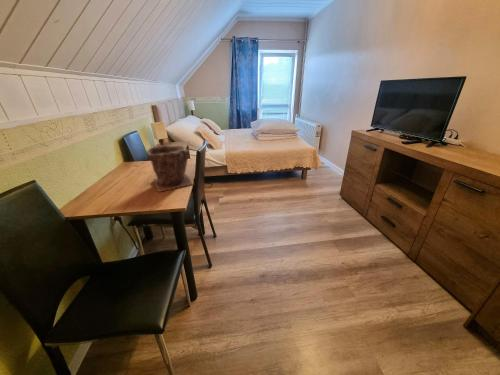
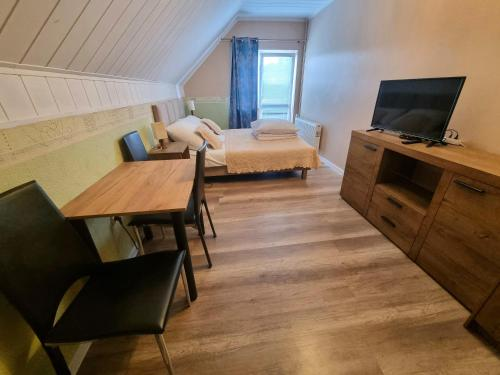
- plant pot [146,144,195,193]
